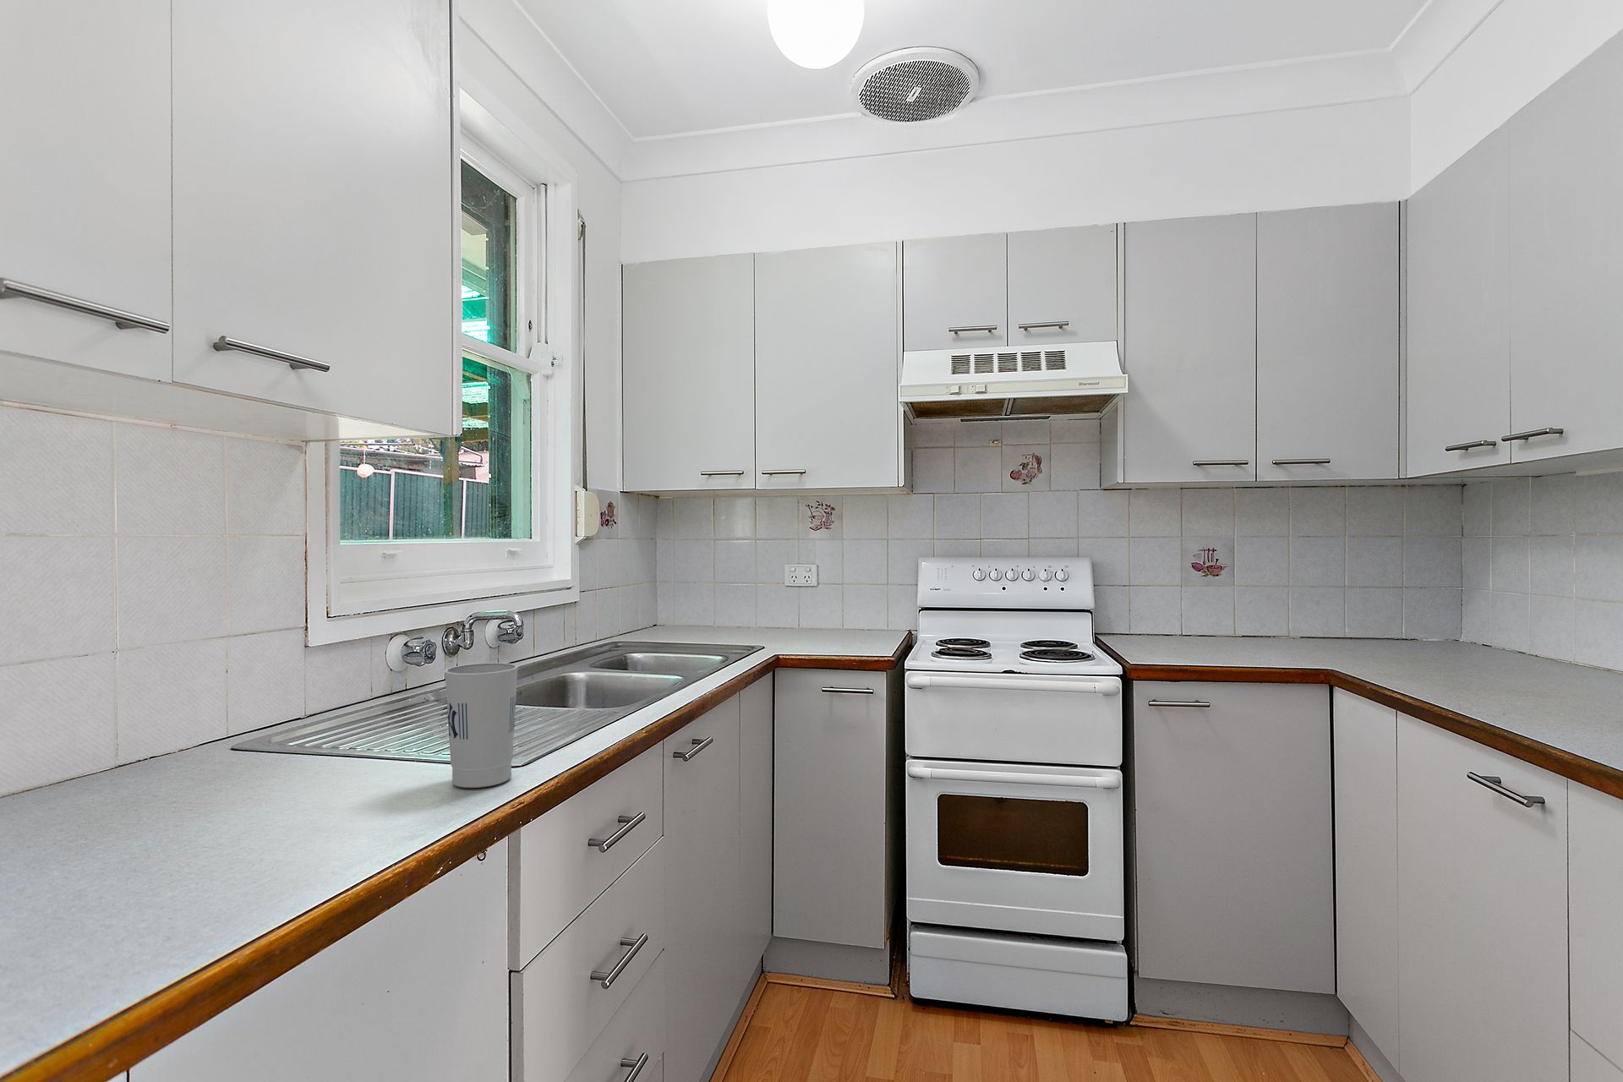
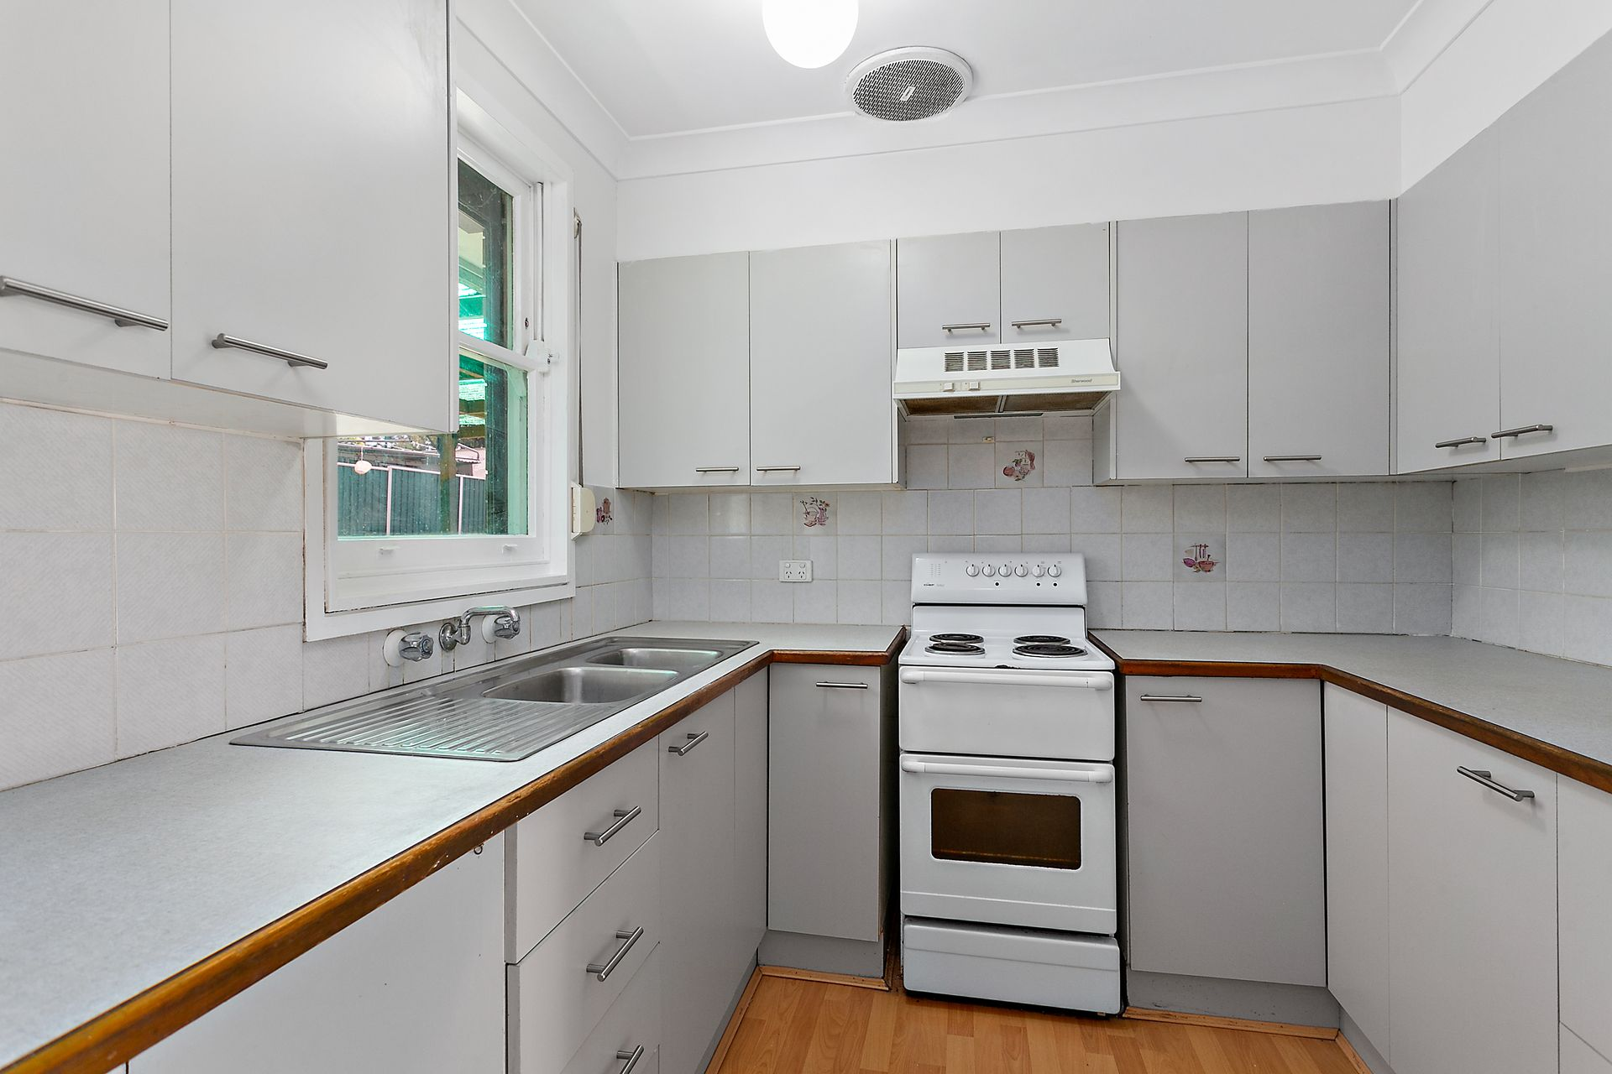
- cup [443,662,519,789]
